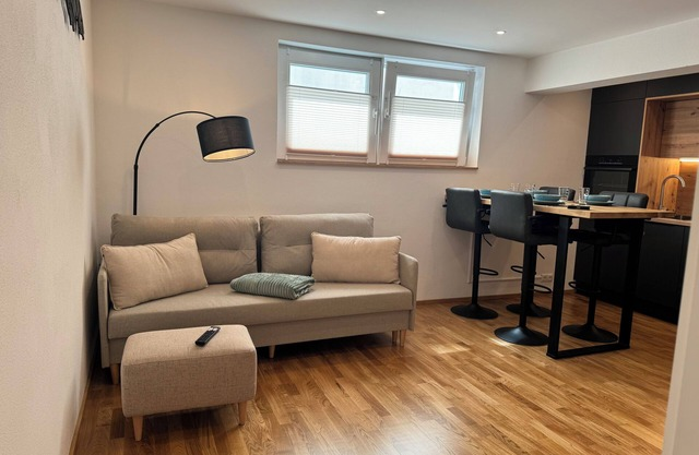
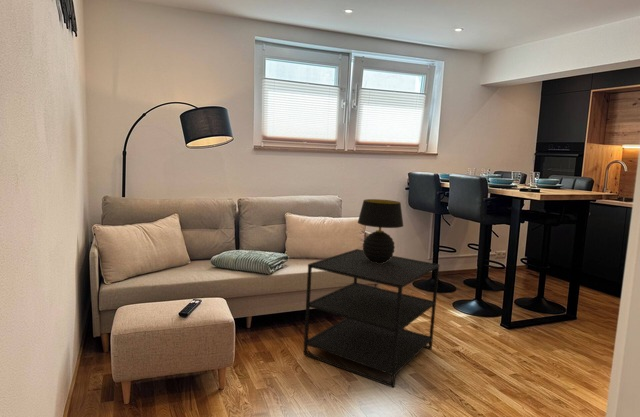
+ table lamp [357,198,404,263]
+ side table [303,248,440,389]
